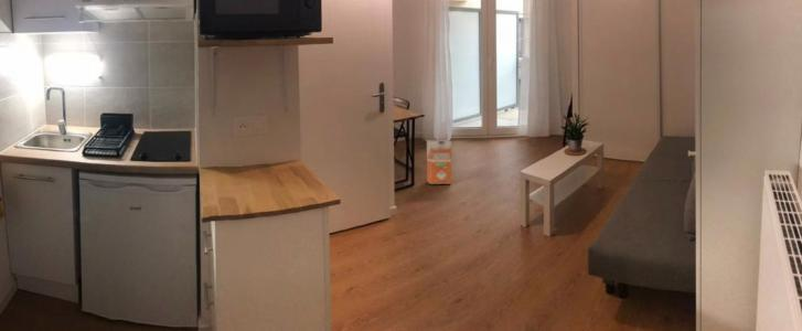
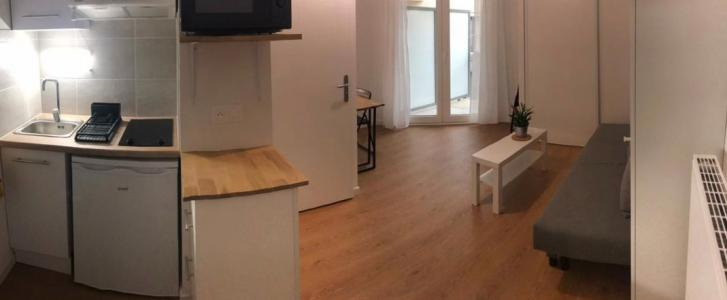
- waste bin [426,139,452,185]
